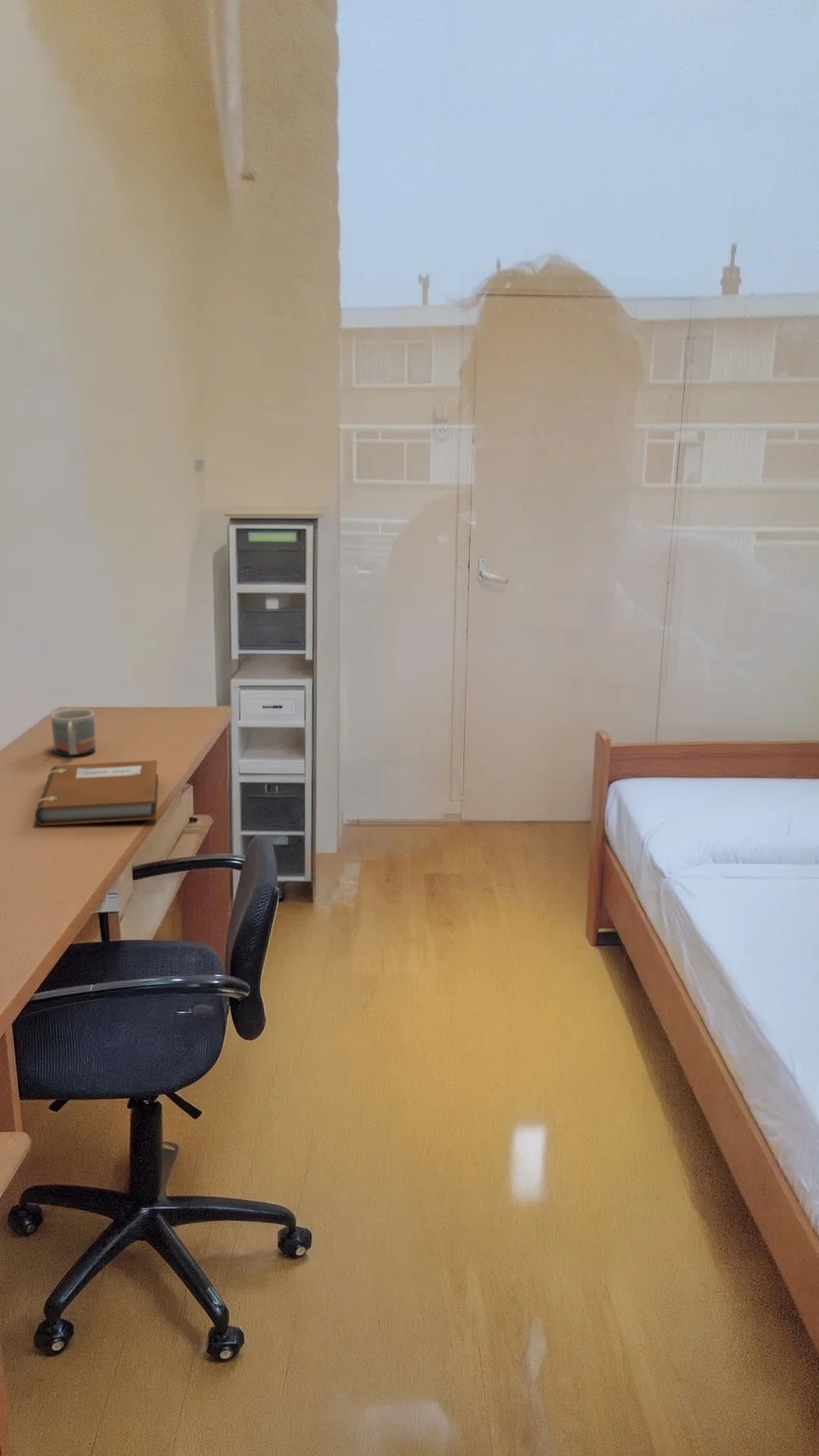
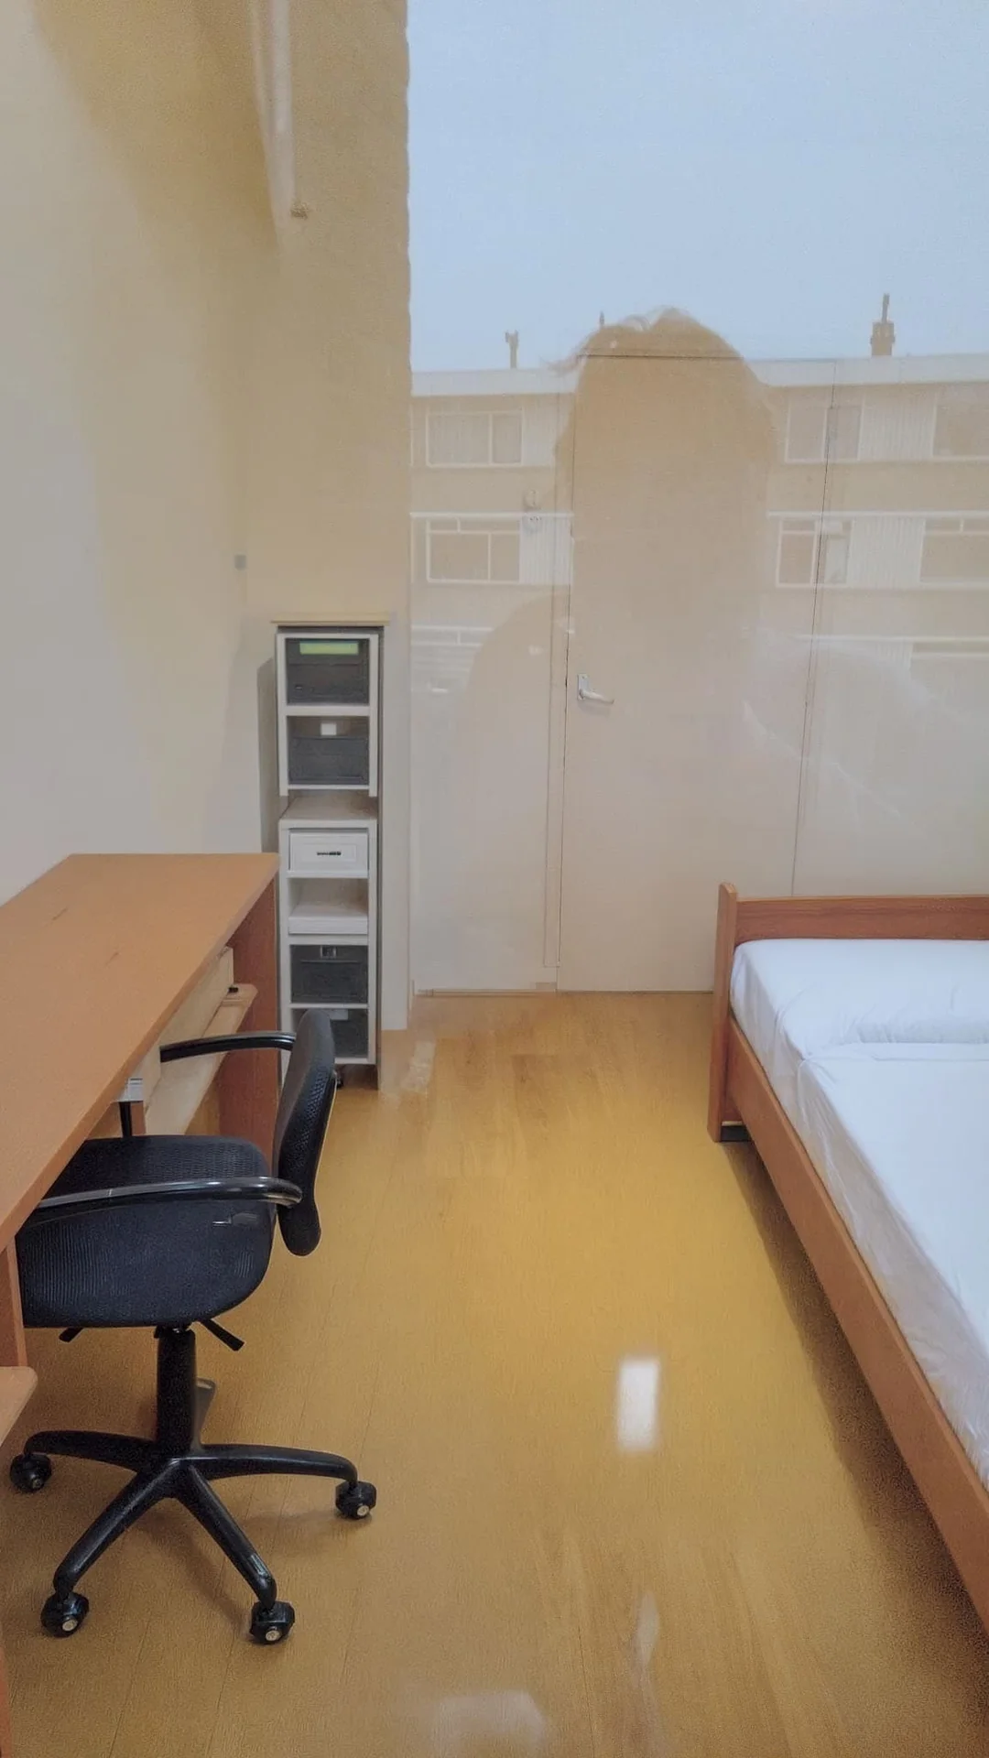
- notebook [34,759,159,827]
- mug [50,708,96,755]
